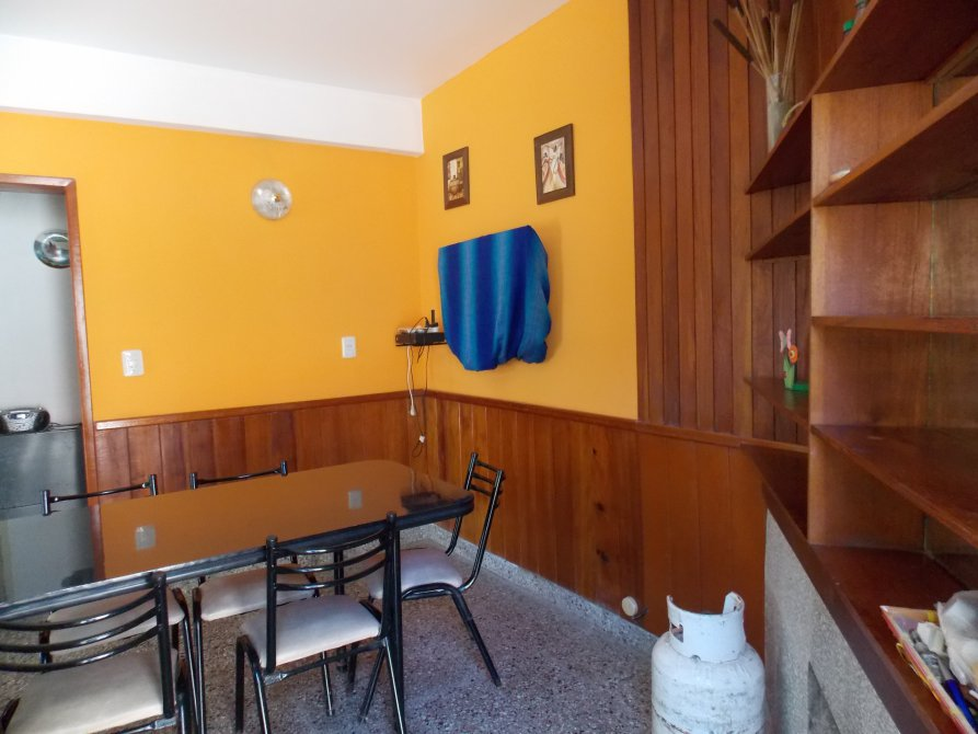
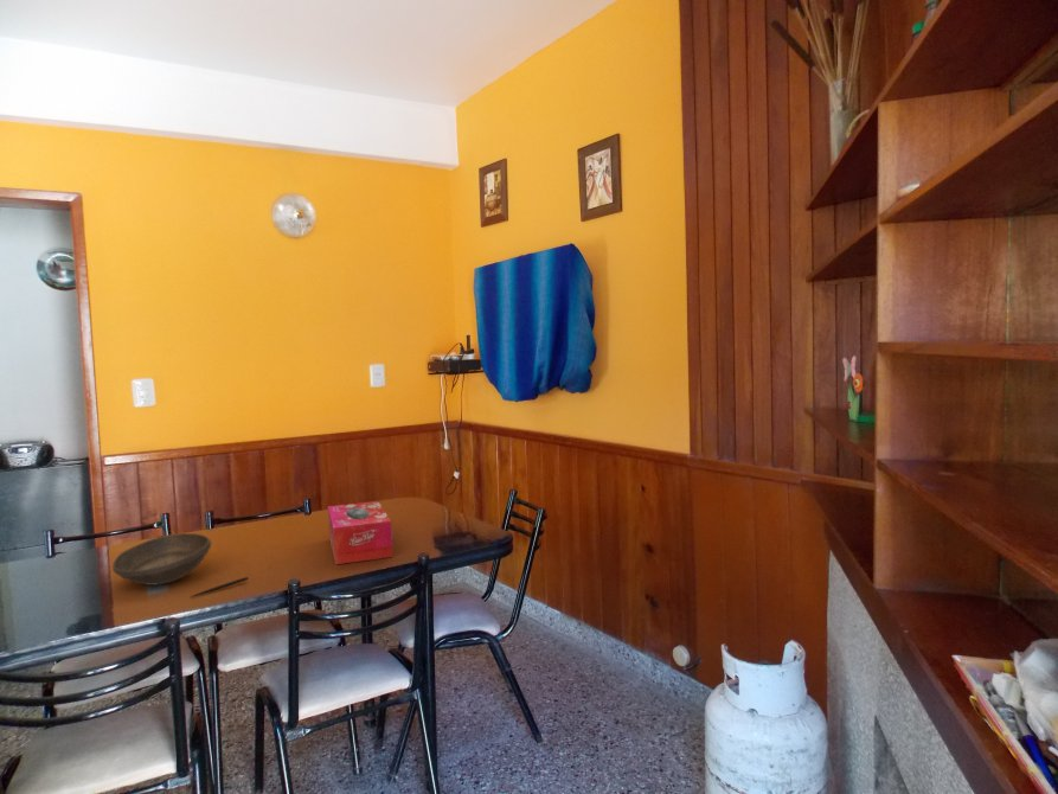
+ bowl [111,532,212,587]
+ tissue box [327,500,395,565]
+ pen [190,576,250,598]
